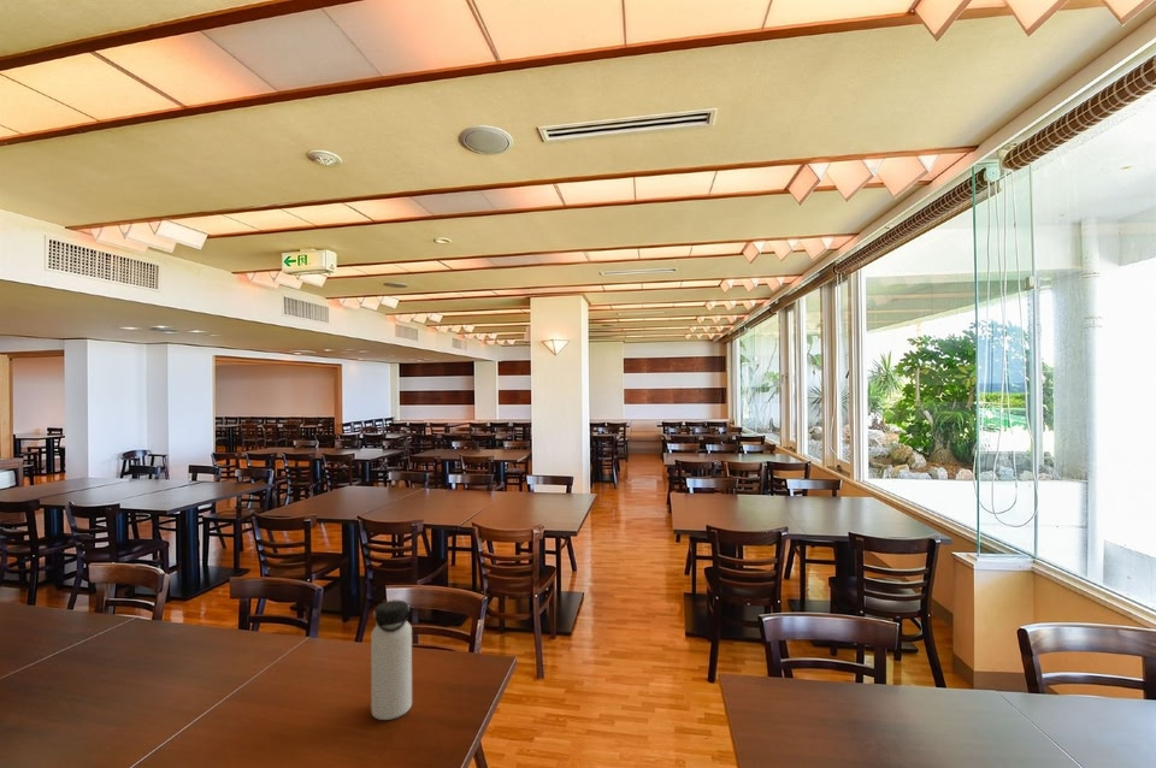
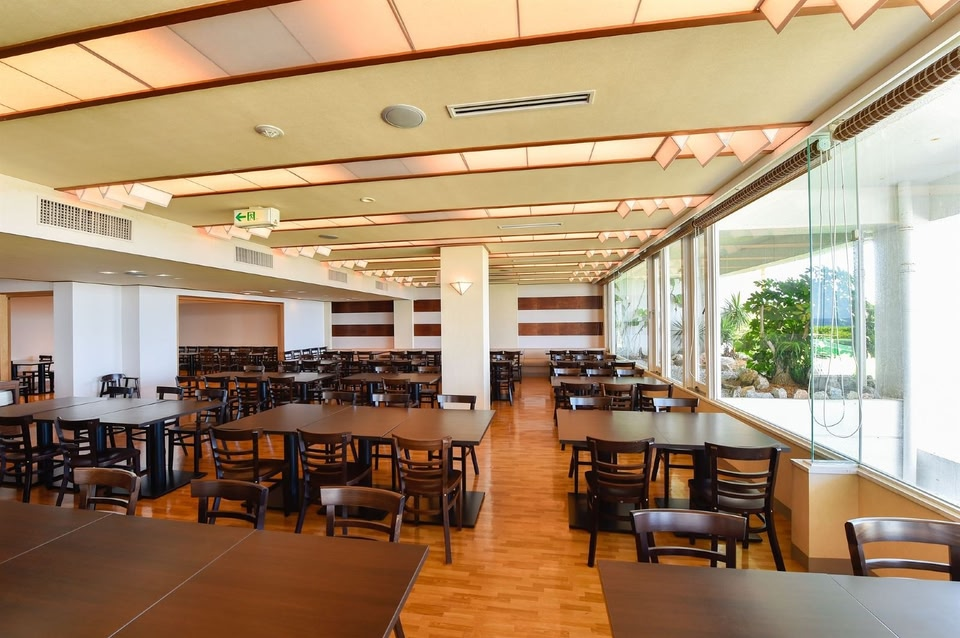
- water bottle [370,599,413,721]
